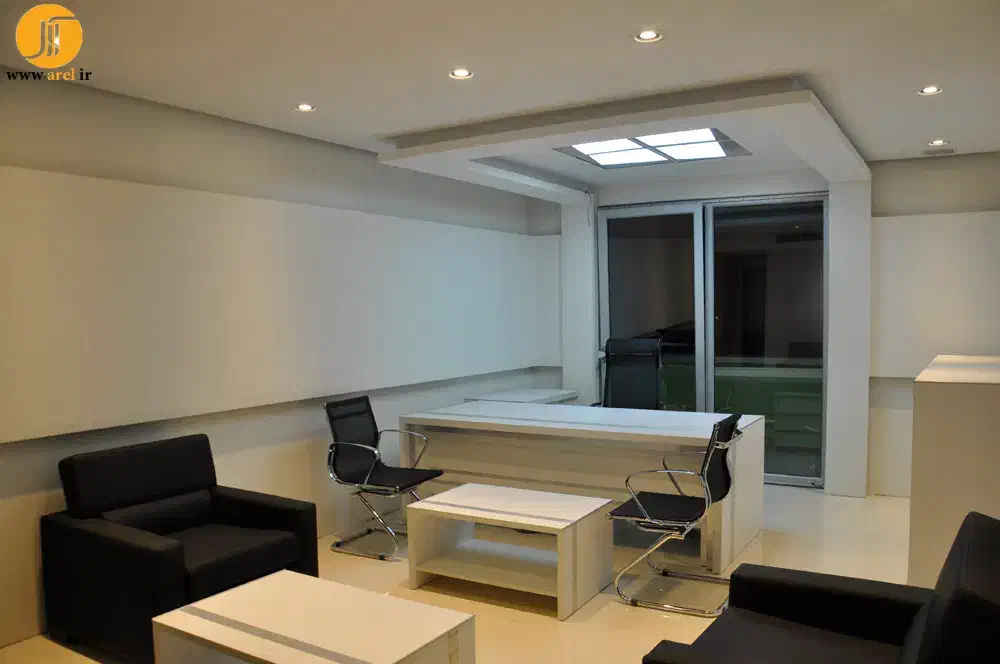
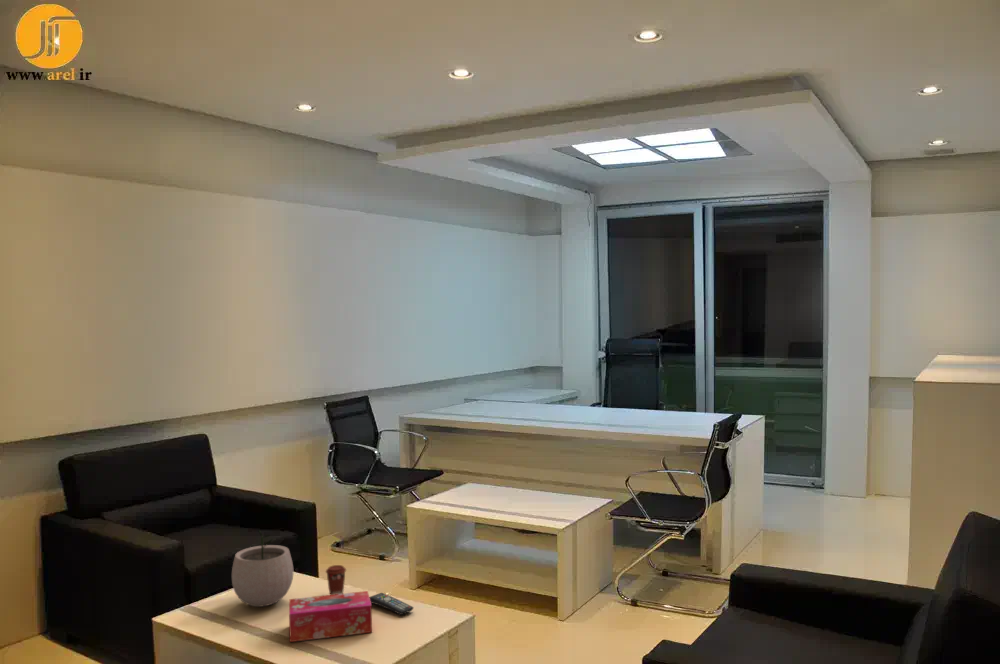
+ coffee cup [325,564,347,595]
+ tissue box [288,590,373,643]
+ remote control [369,592,415,616]
+ plant pot [231,531,294,608]
